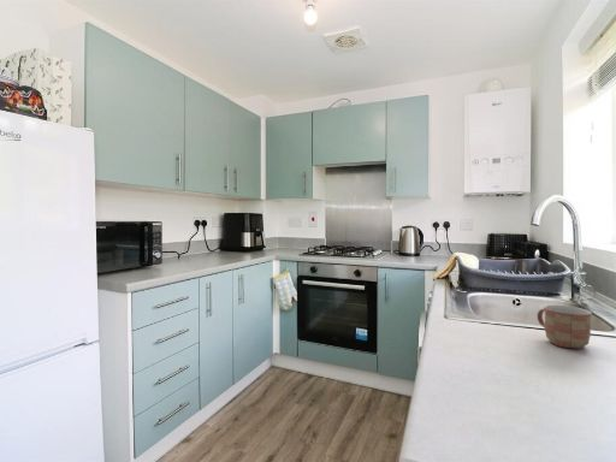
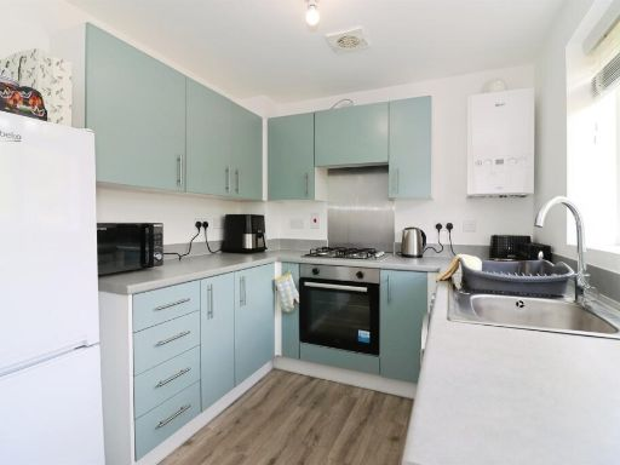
- mug [537,304,593,350]
